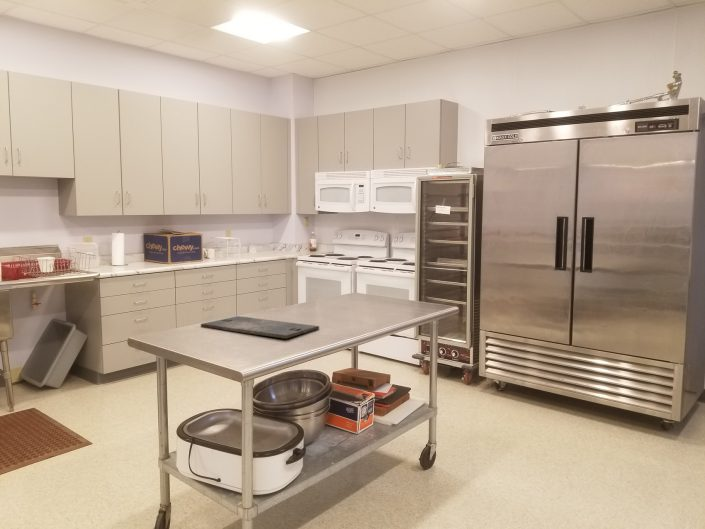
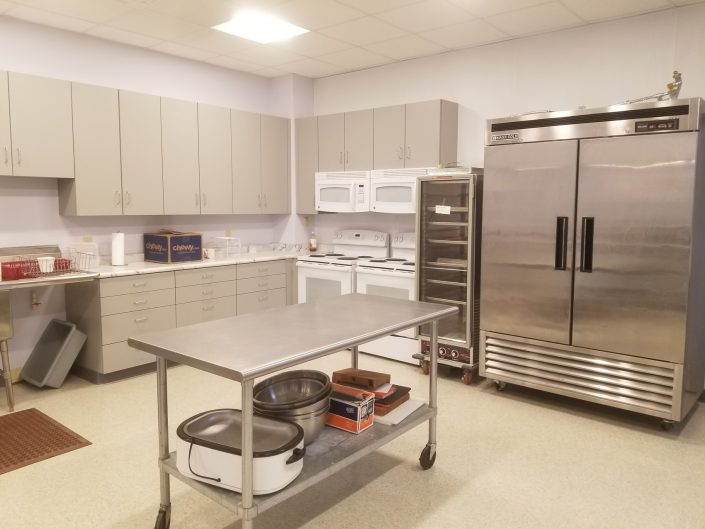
- cutting board [200,315,320,340]
